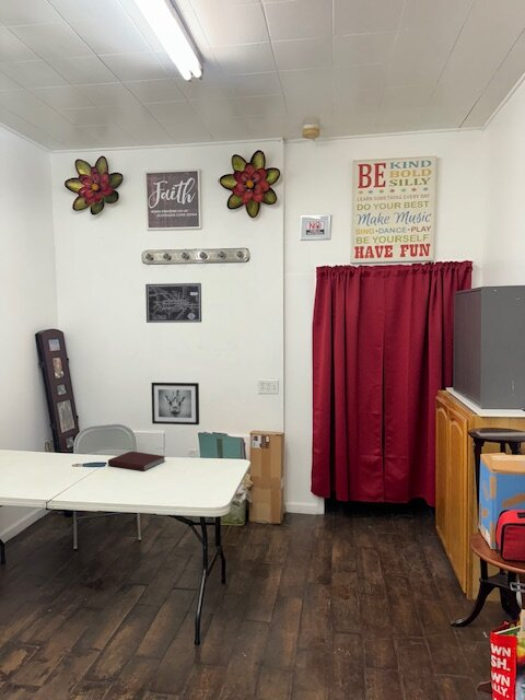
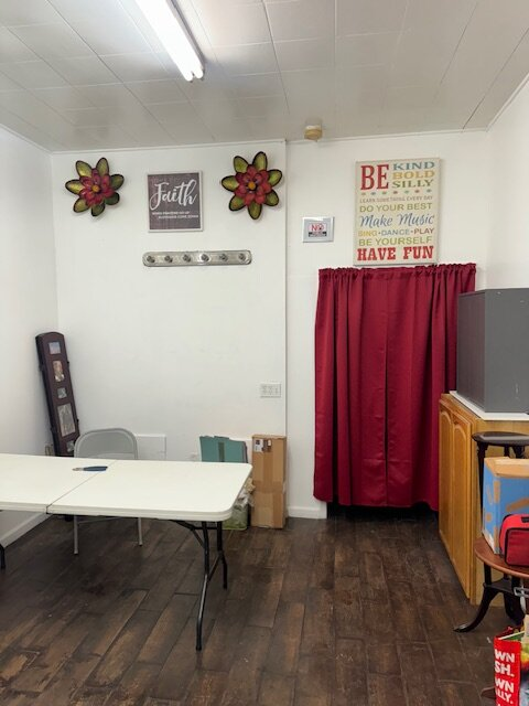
- wall art [150,382,200,427]
- notebook [107,451,166,472]
- wall art [144,282,202,324]
